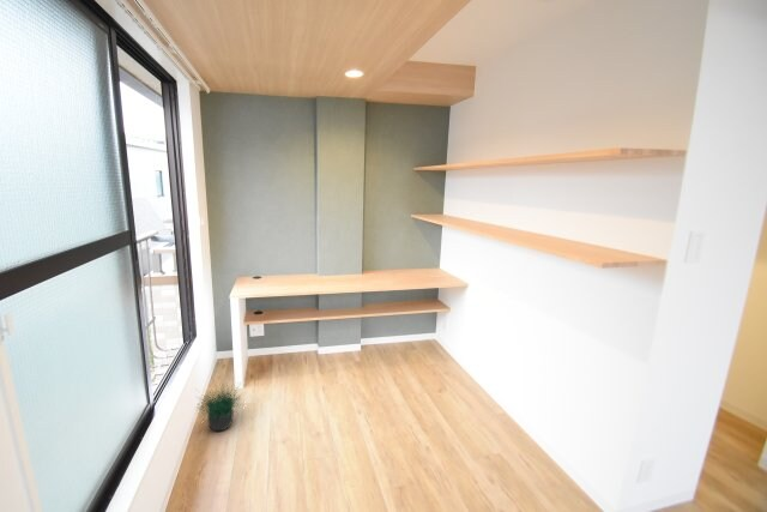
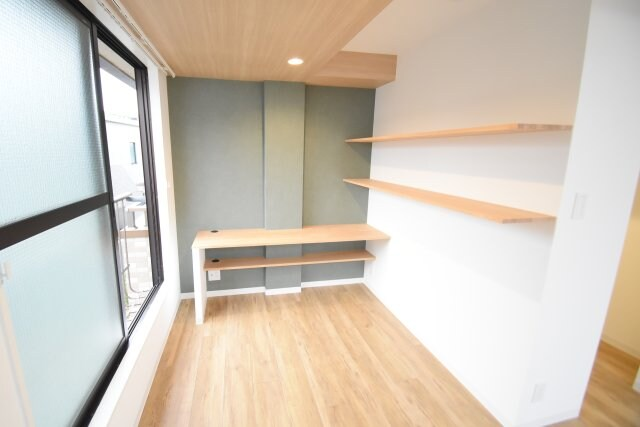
- potted plant [193,379,246,432]
